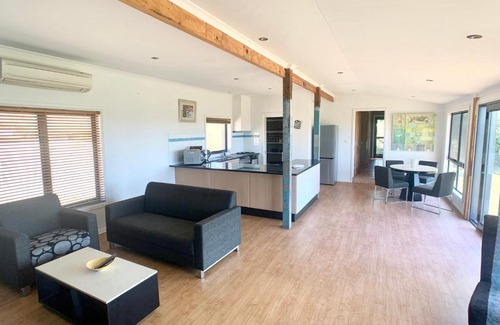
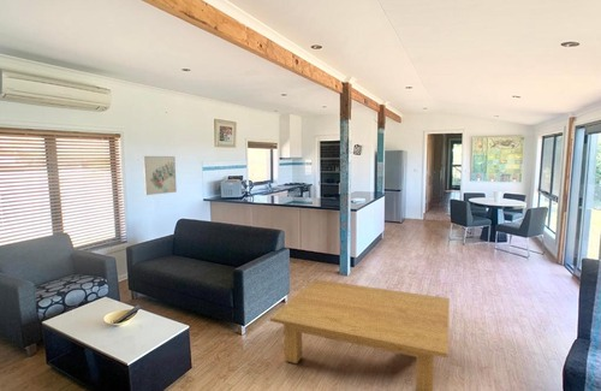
+ coffee table [269,278,451,391]
+ wall art [142,155,178,196]
